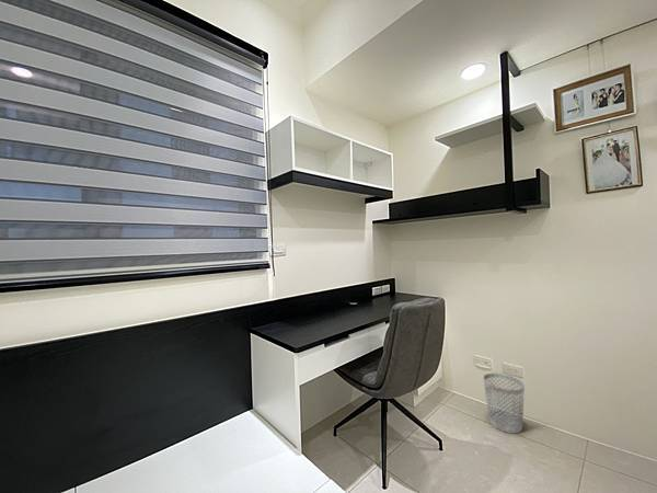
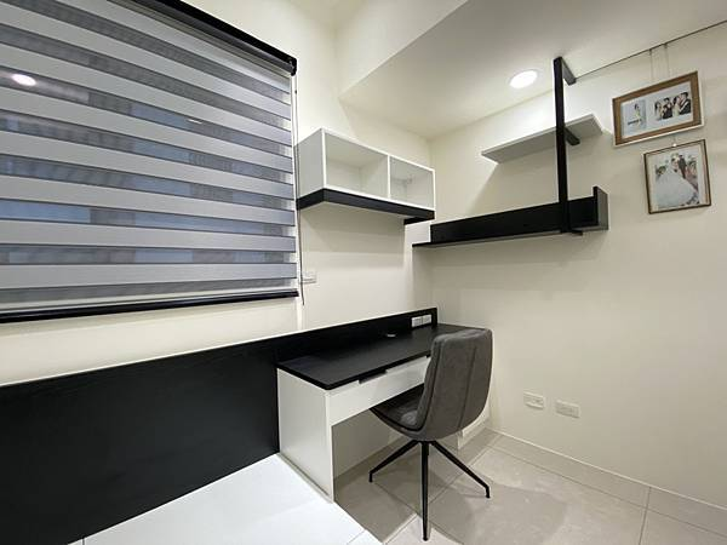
- wastebasket [482,372,526,434]
